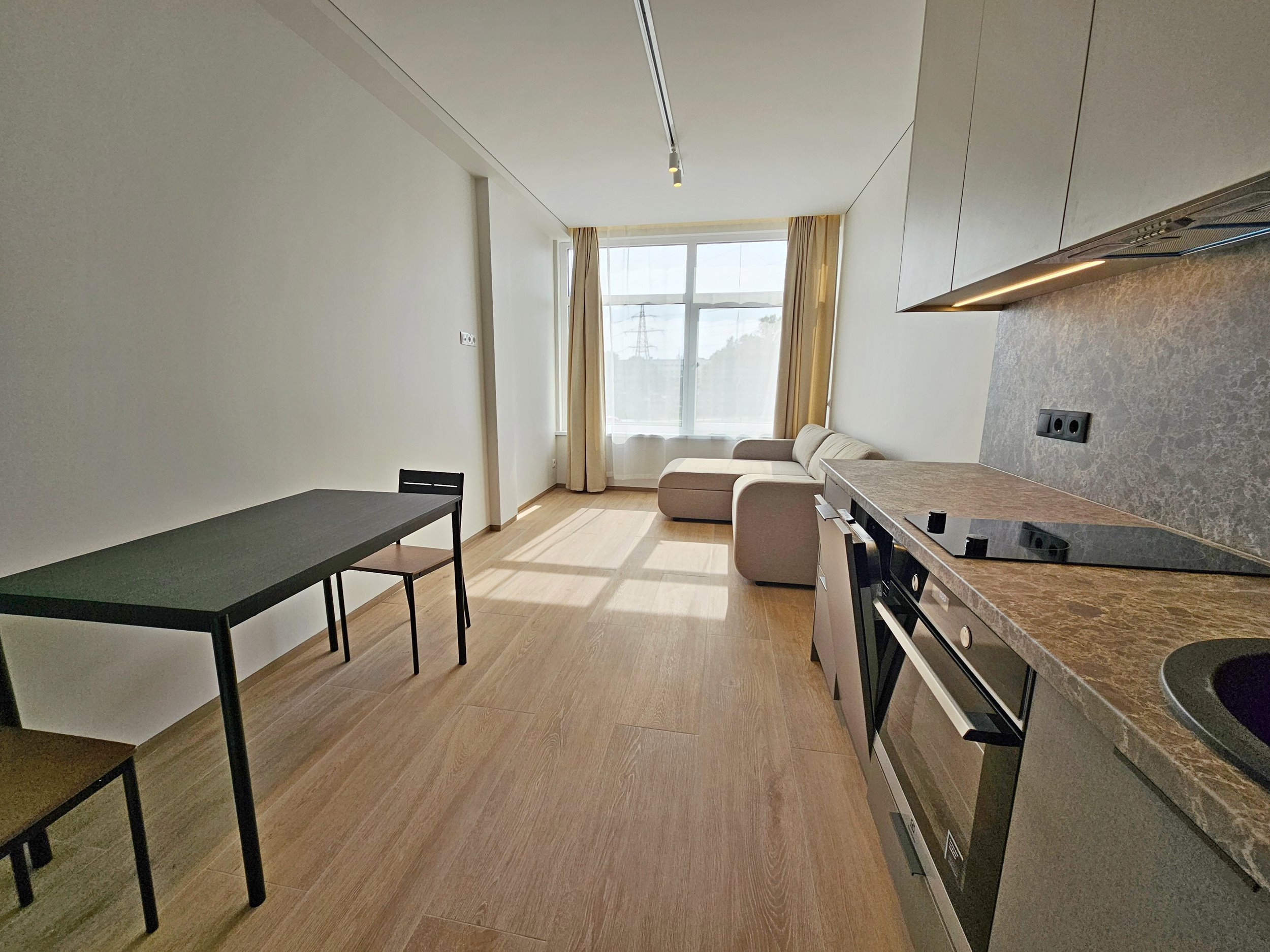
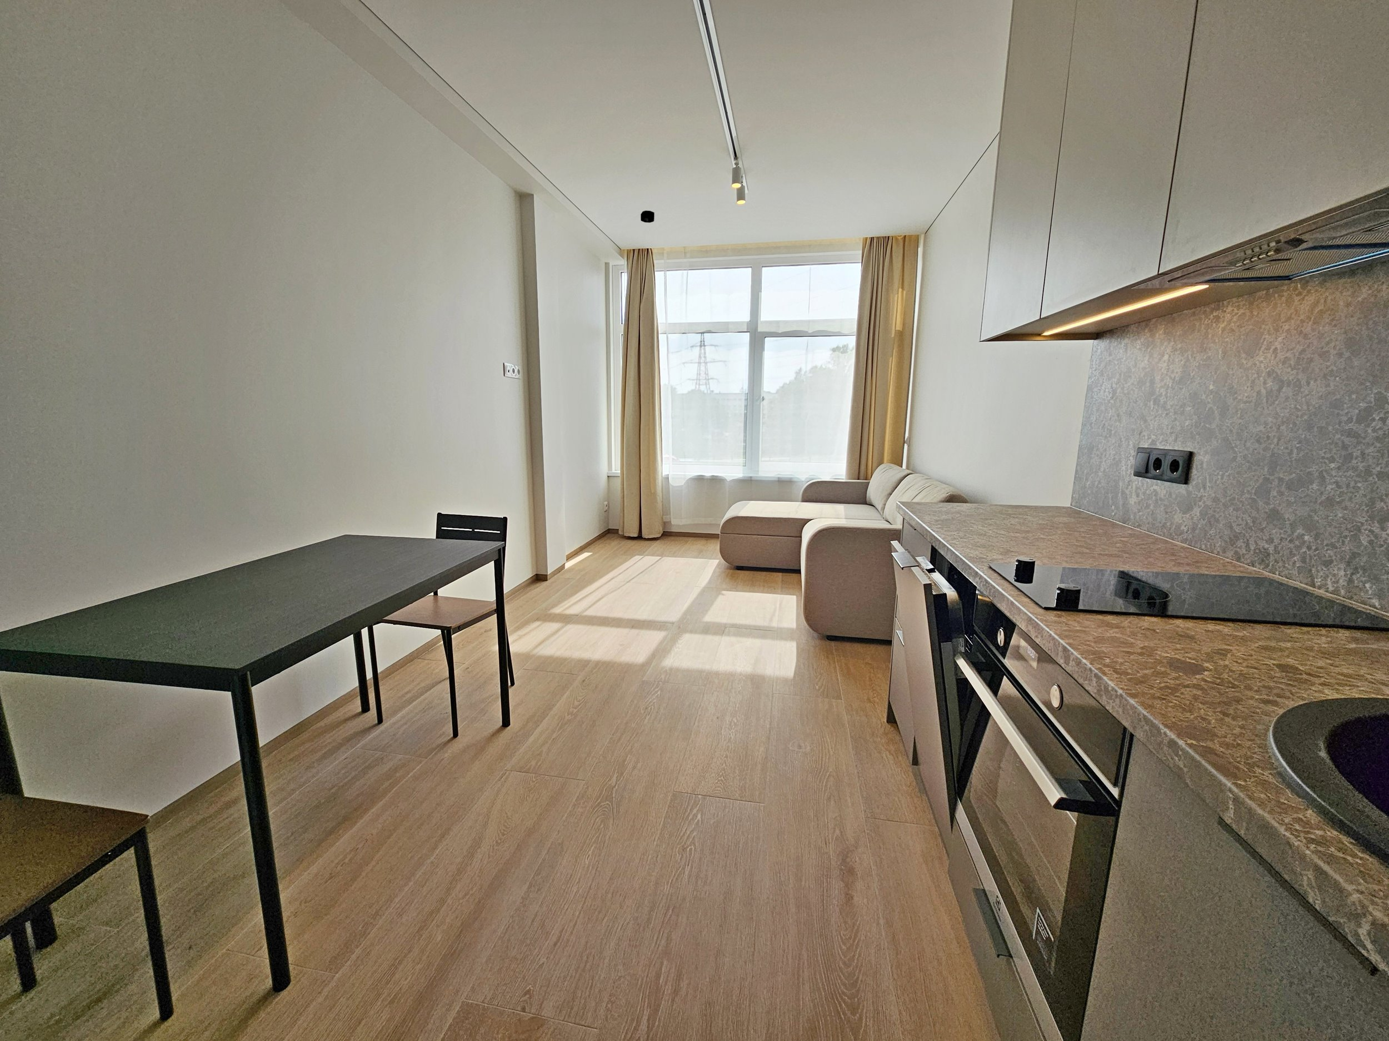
+ smoke detector [640,210,655,223]
